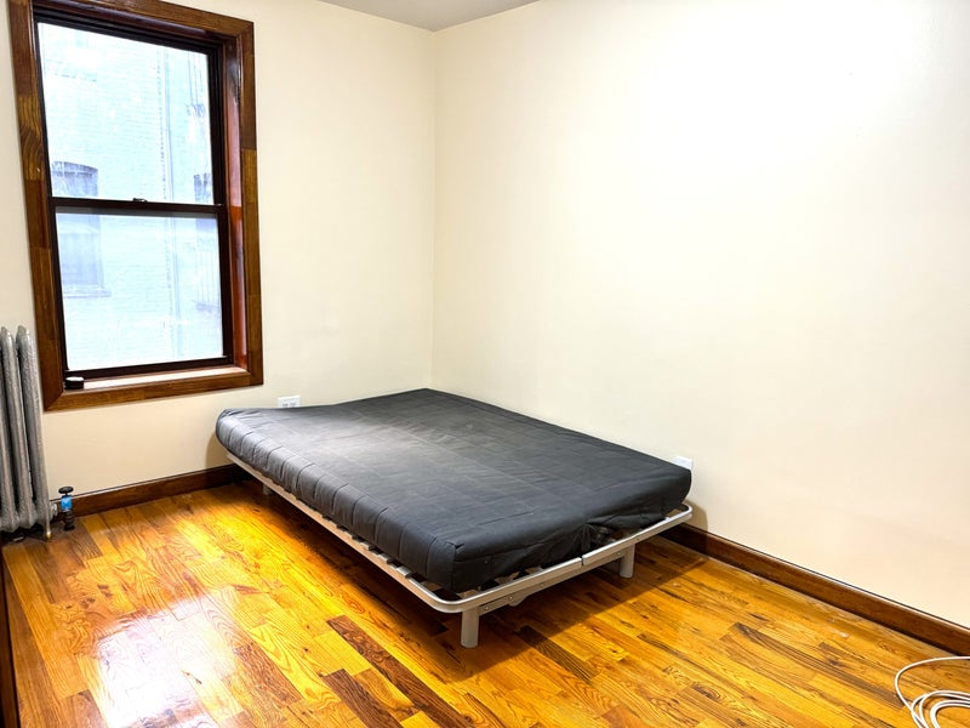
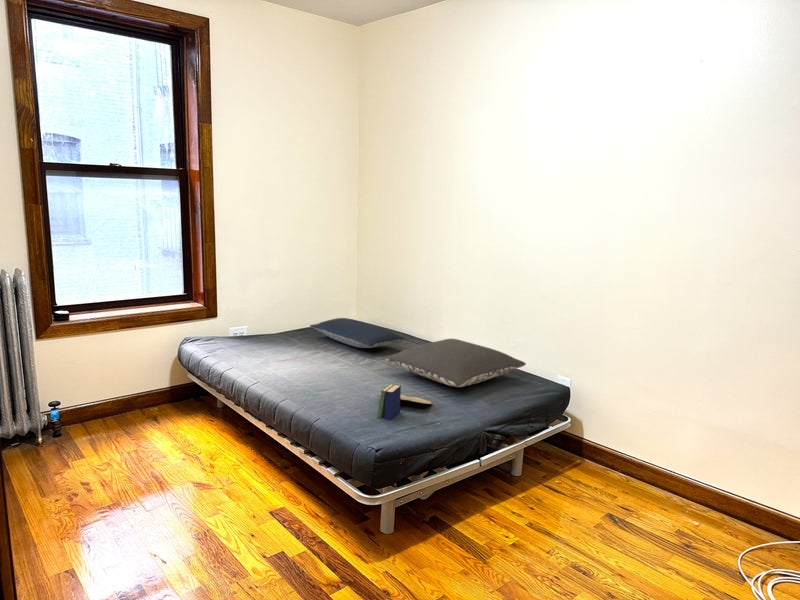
+ book [376,383,433,421]
+ pillow [309,317,406,349]
+ pillow [384,338,527,388]
